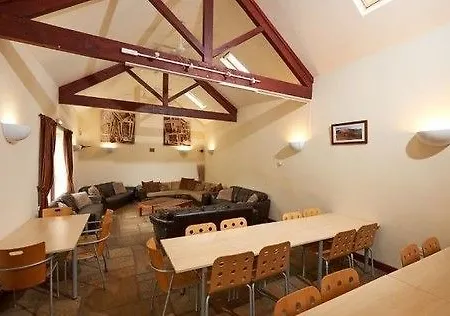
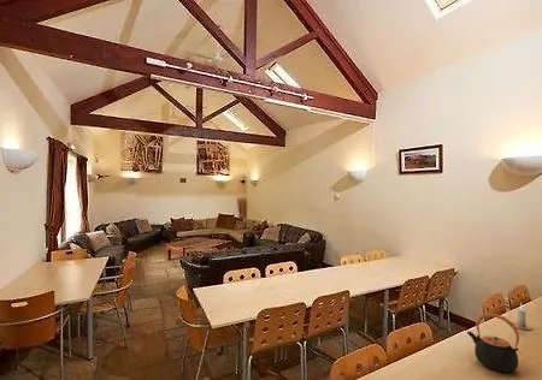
+ candle [512,302,532,331]
+ teapot [466,313,520,374]
